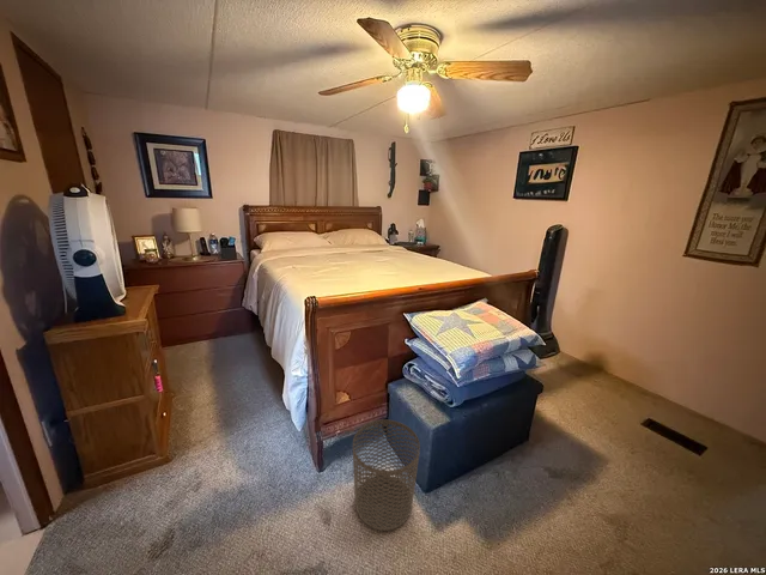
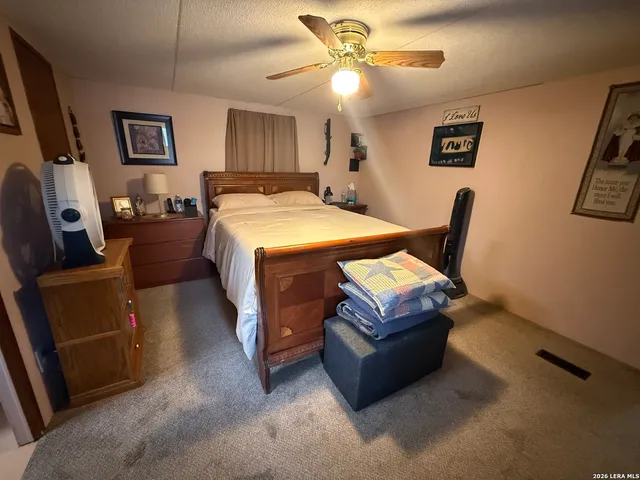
- waste bin [352,418,421,532]
